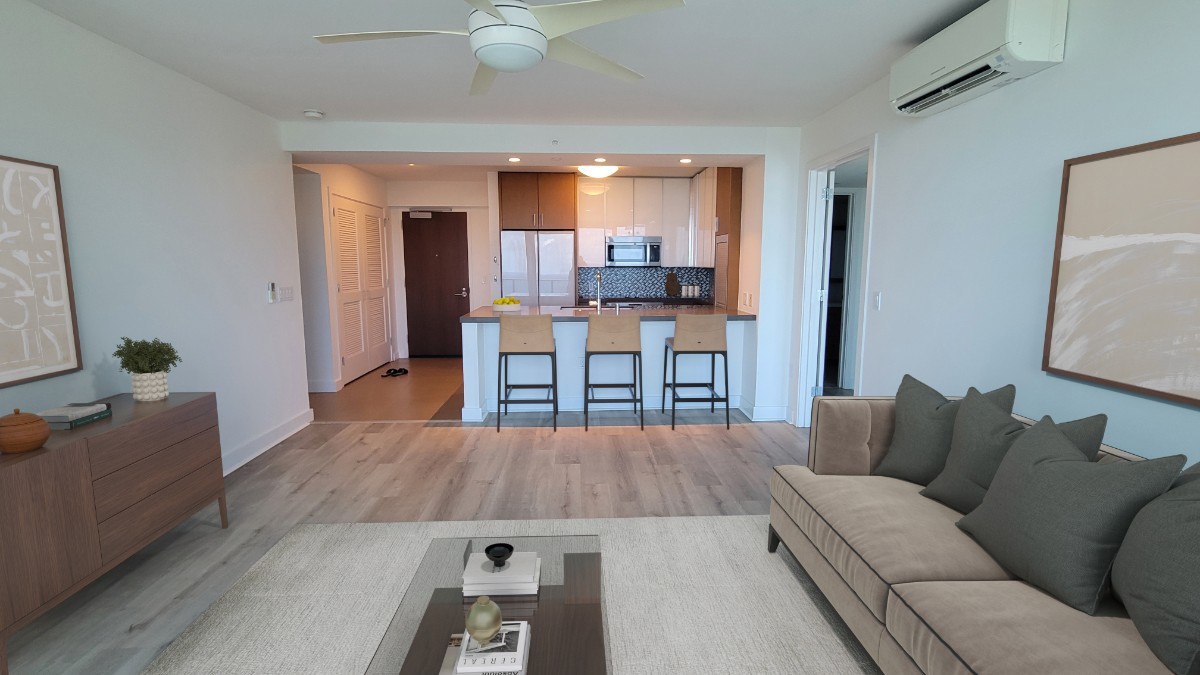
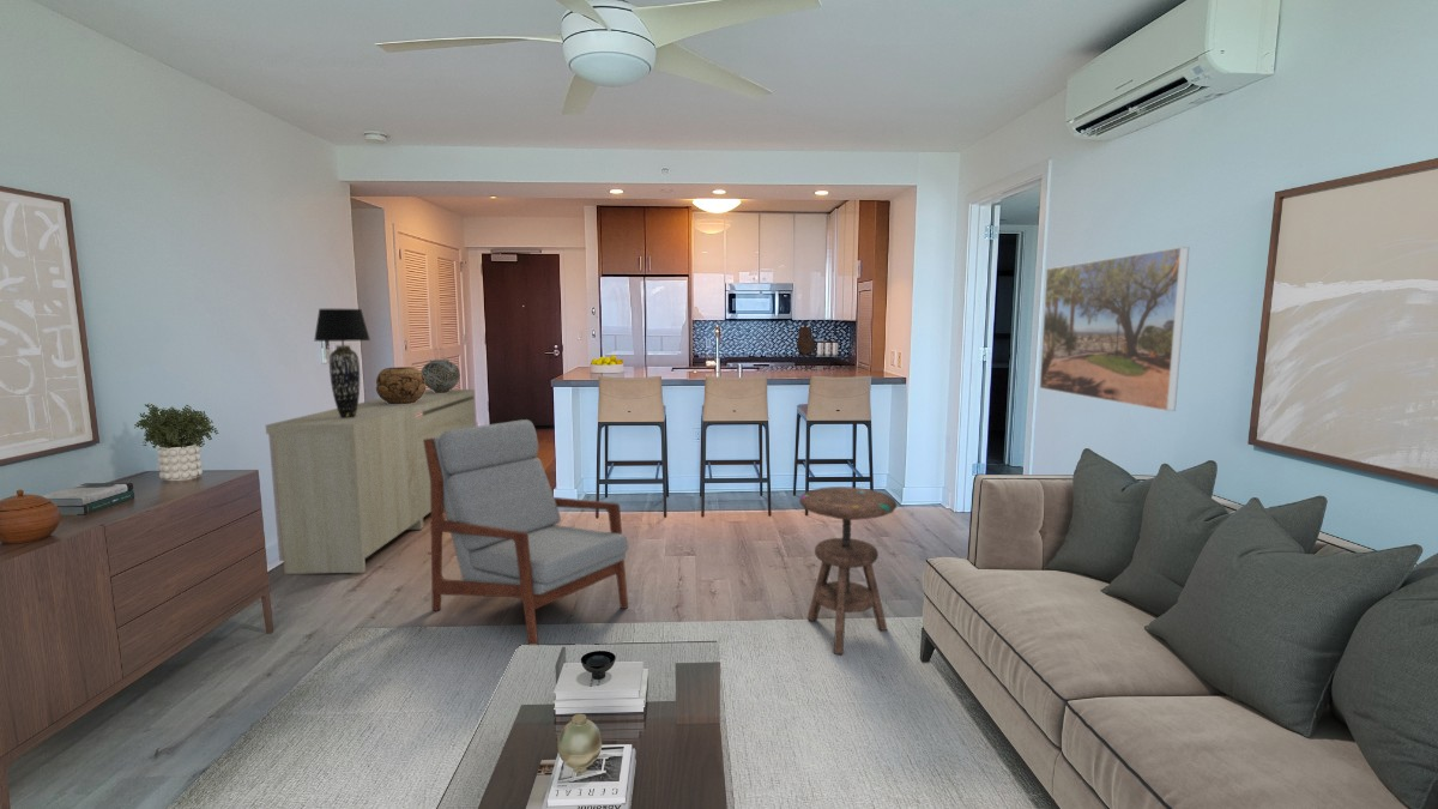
+ side table [798,485,898,656]
+ table lamp [313,308,371,418]
+ vase [419,358,461,393]
+ armchair [423,418,629,646]
+ decorative bowl [375,366,427,404]
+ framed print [1039,246,1190,412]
+ sideboard [265,388,477,575]
